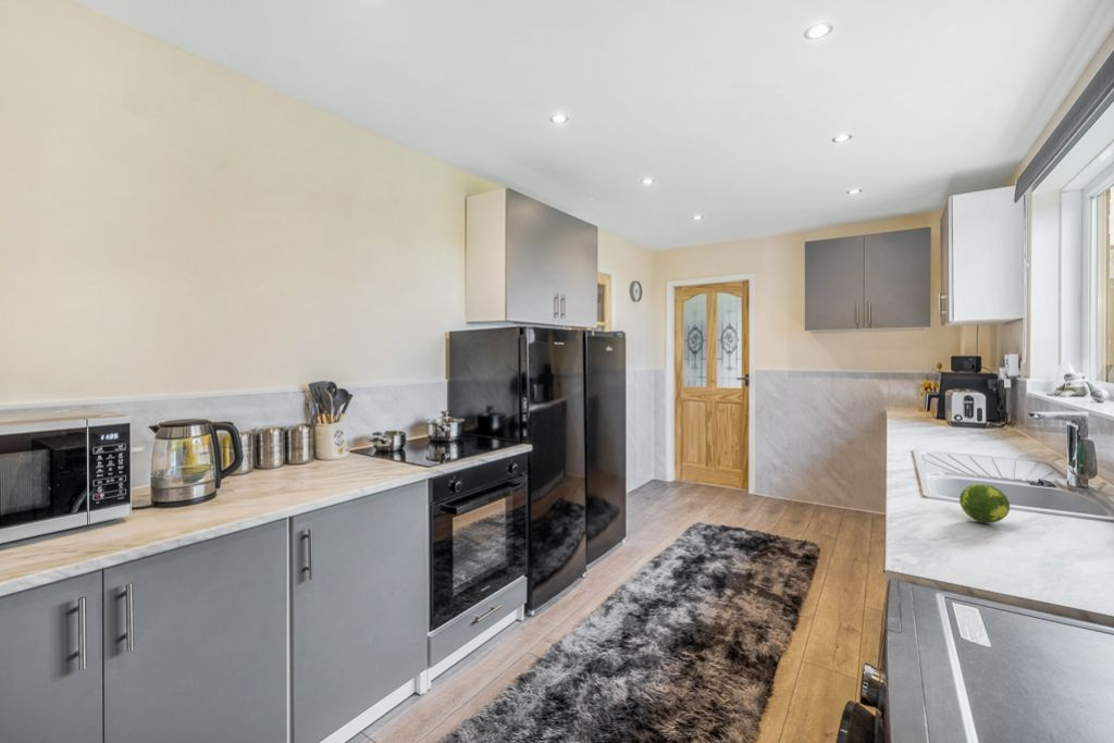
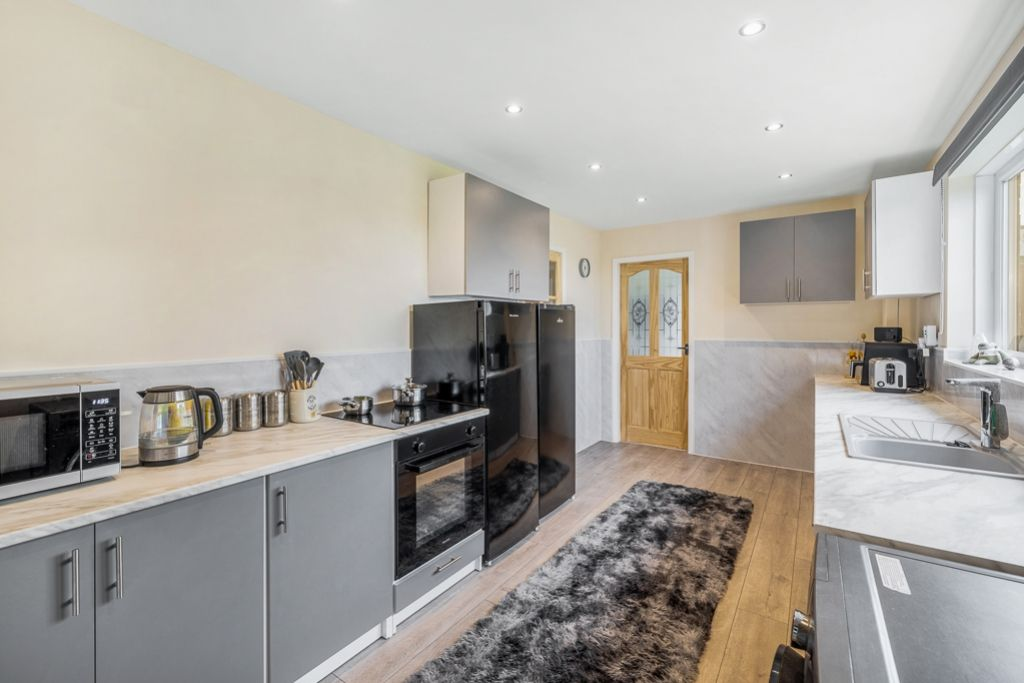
- fruit [958,483,1011,524]
